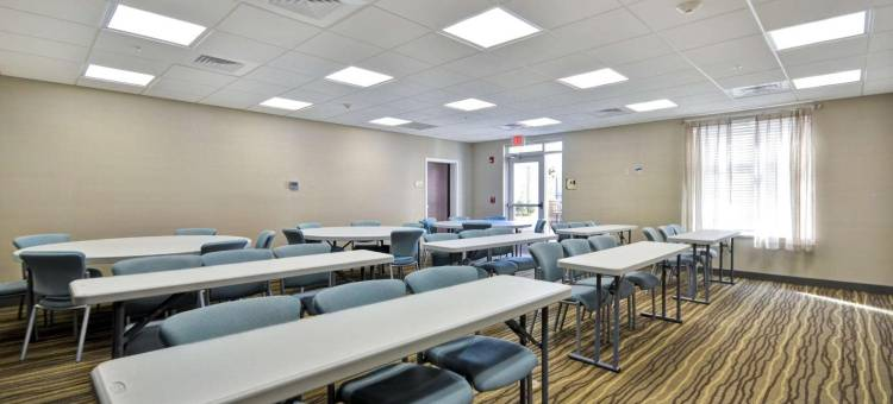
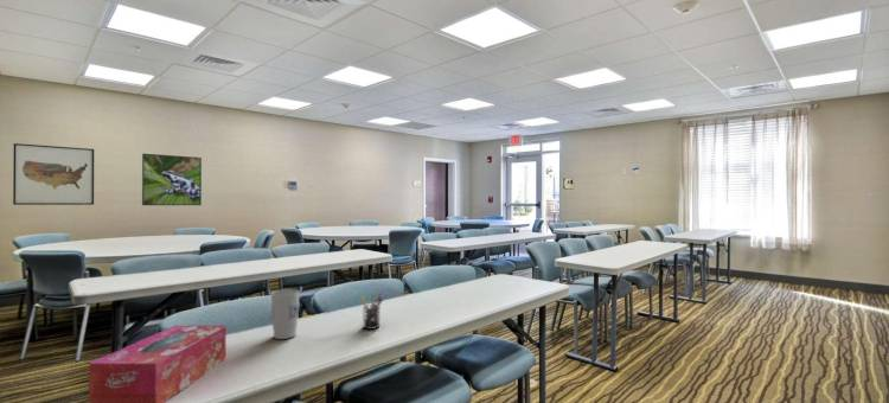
+ pen holder [359,290,384,331]
+ tissue box [88,325,228,403]
+ wall art [12,142,95,206]
+ cup [269,288,300,340]
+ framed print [141,153,203,206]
